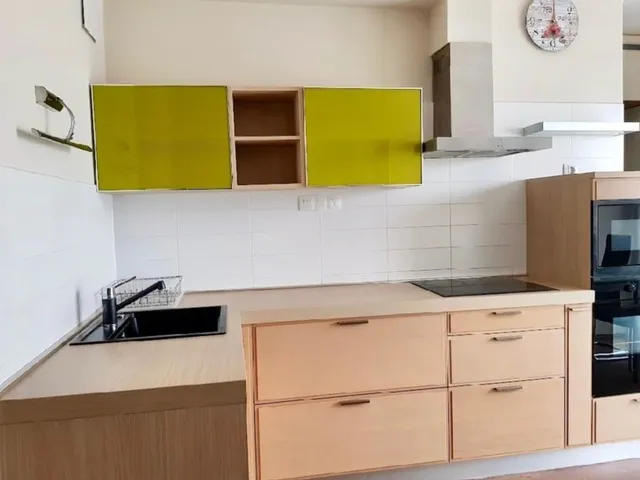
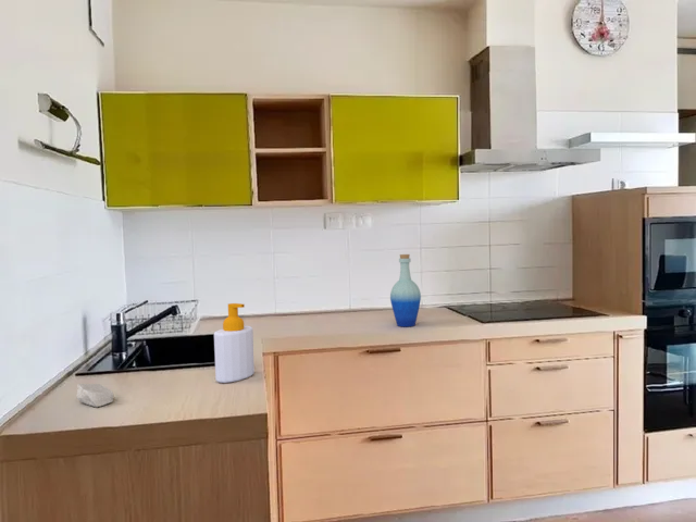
+ soap bottle [213,302,256,384]
+ bottle [389,253,422,327]
+ soap bar [76,383,114,408]
